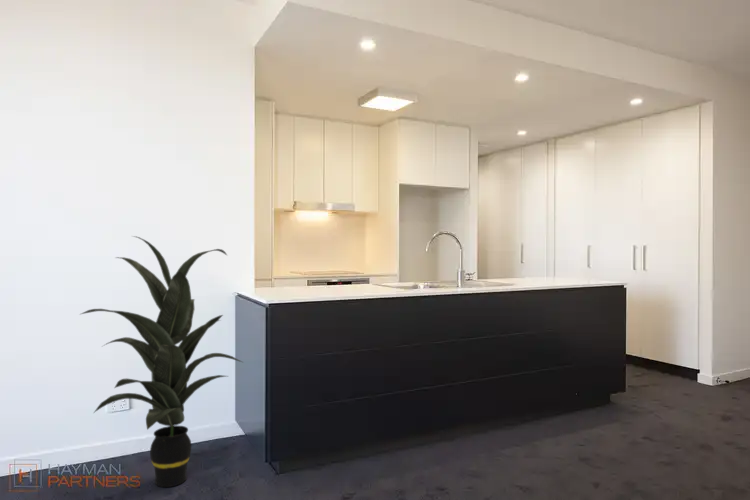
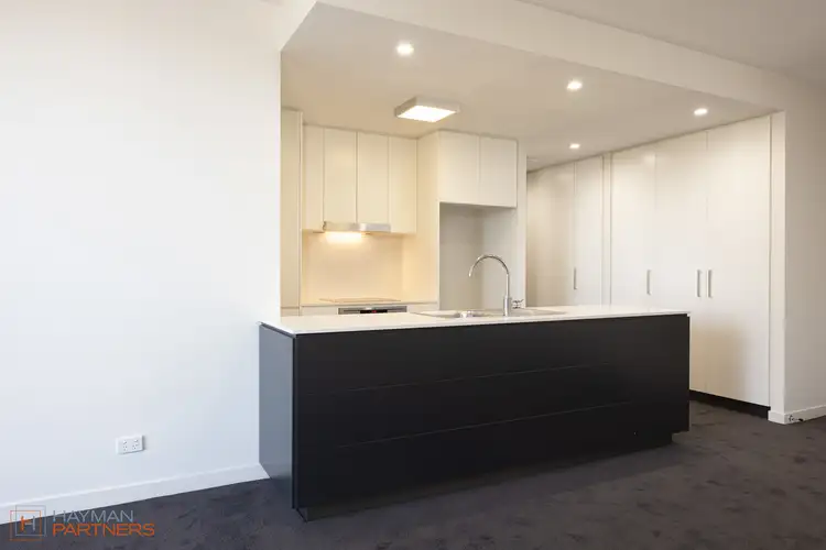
- indoor plant [78,235,245,488]
